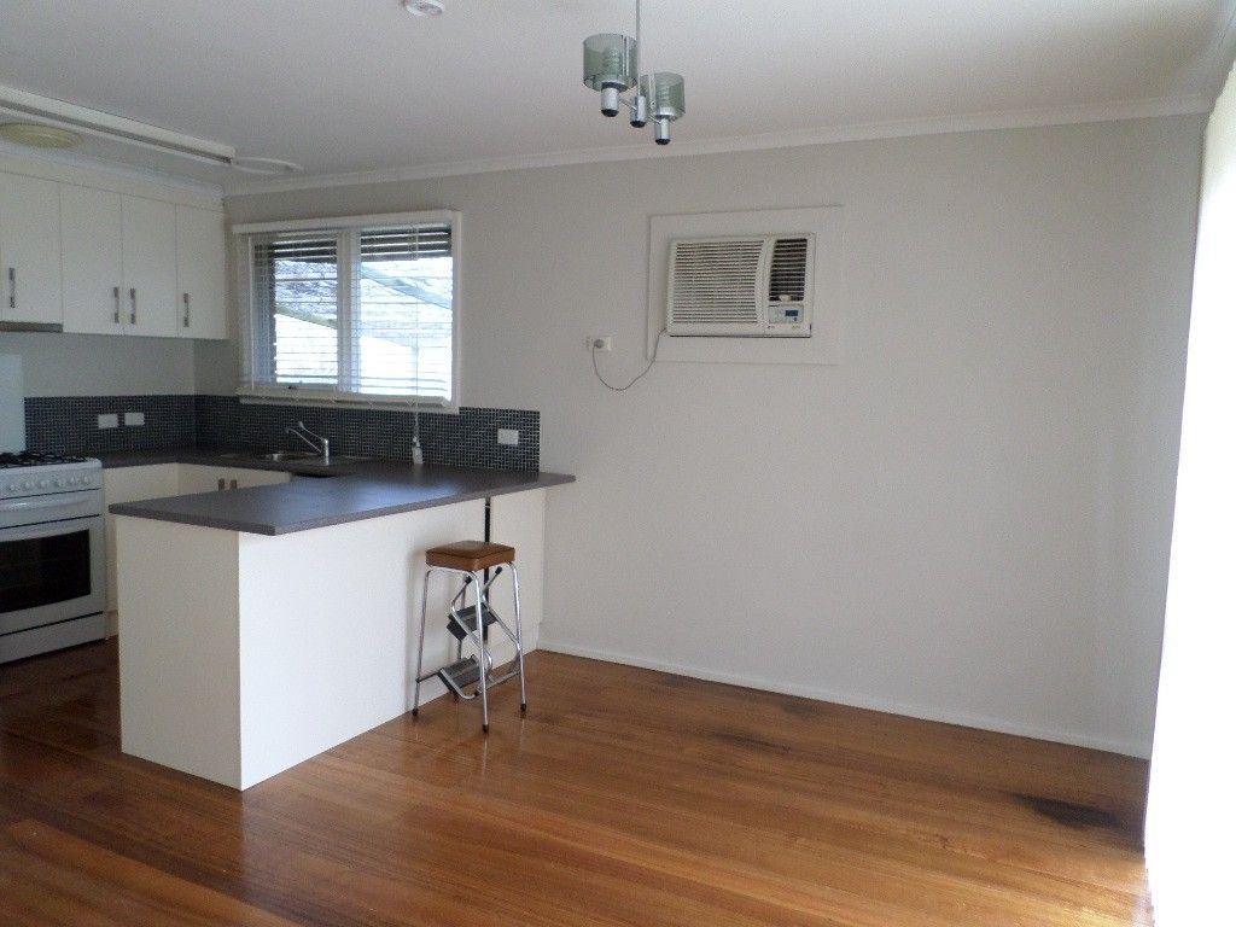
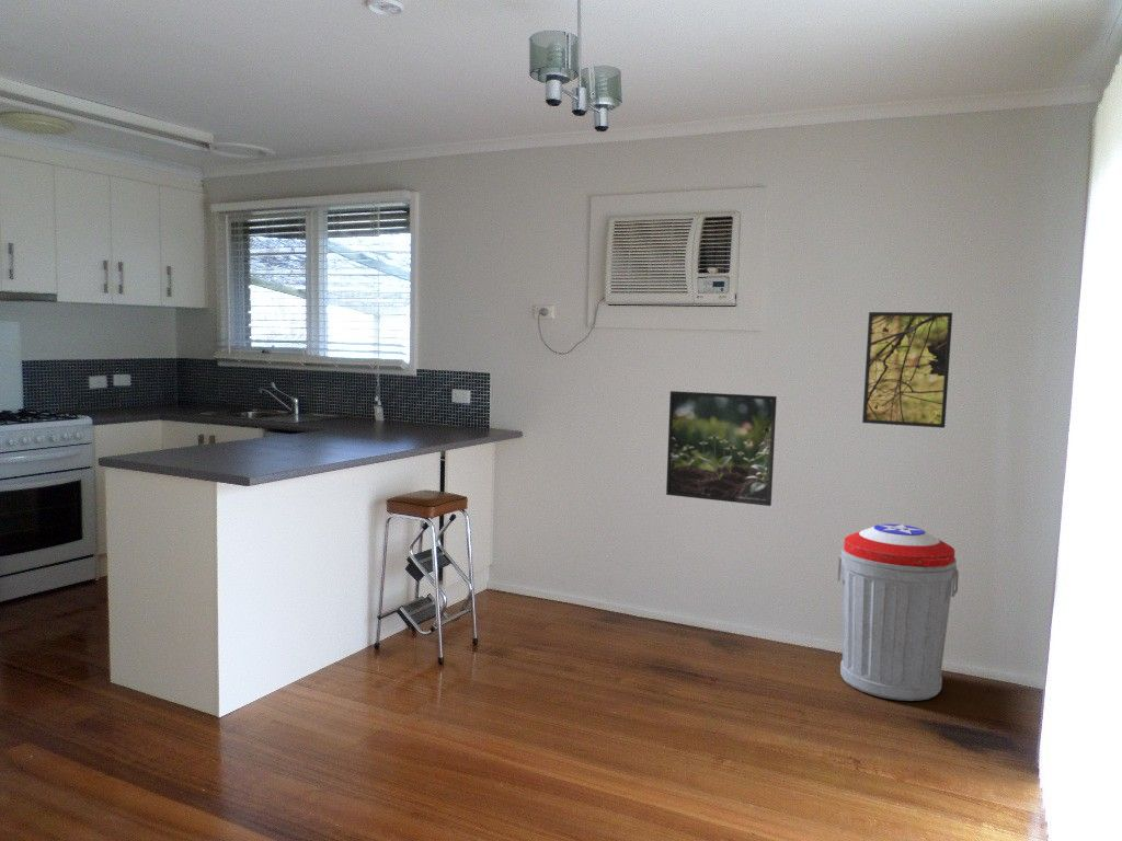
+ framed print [665,390,778,507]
+ trash can [837,523,960,702]
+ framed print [861,311,953,429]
